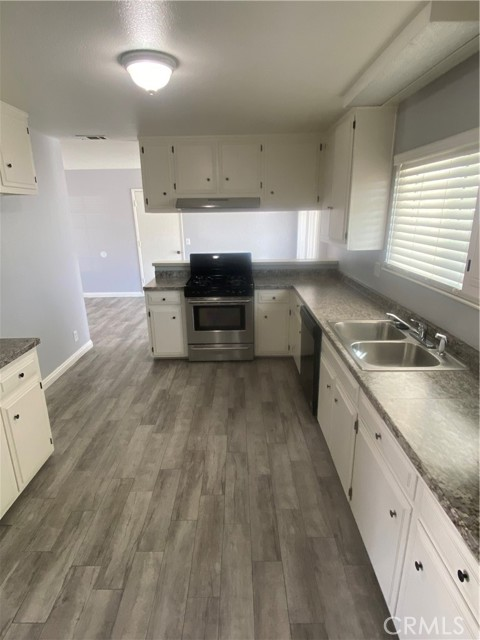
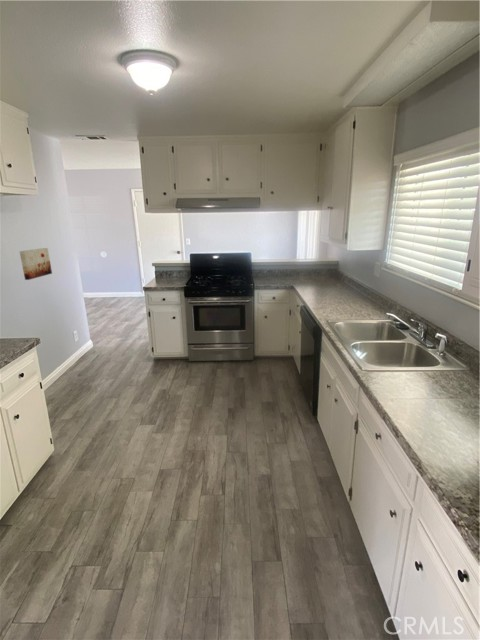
+ wall art [18,247,53,281]
